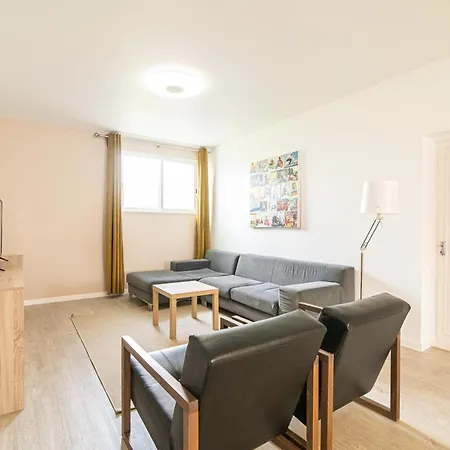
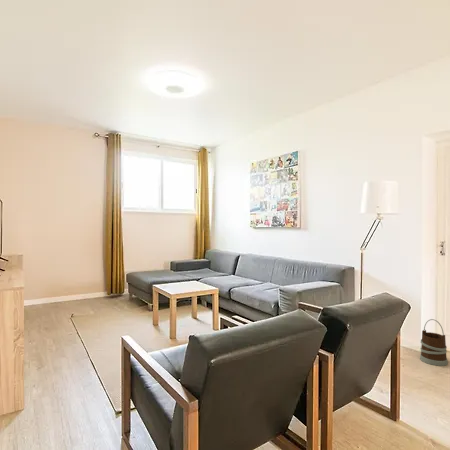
+ wooden bucket [419,318,449,367]
